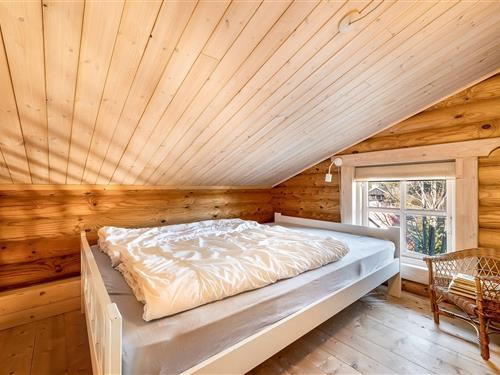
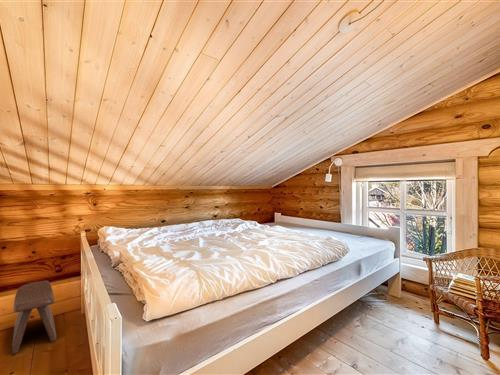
+ stool [11,279,58,355]
